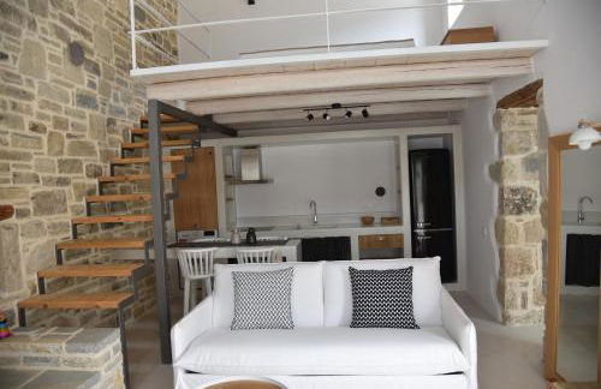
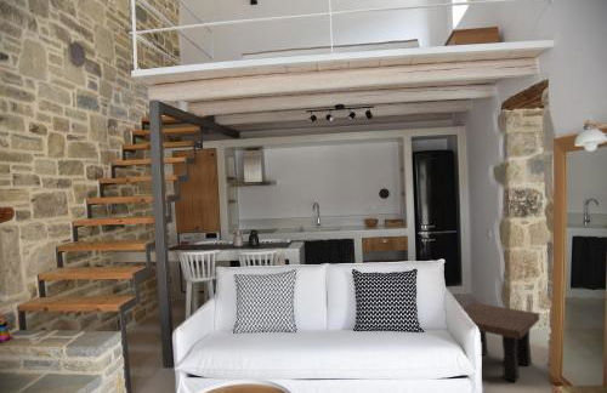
+ side table [463,302,540,383]
